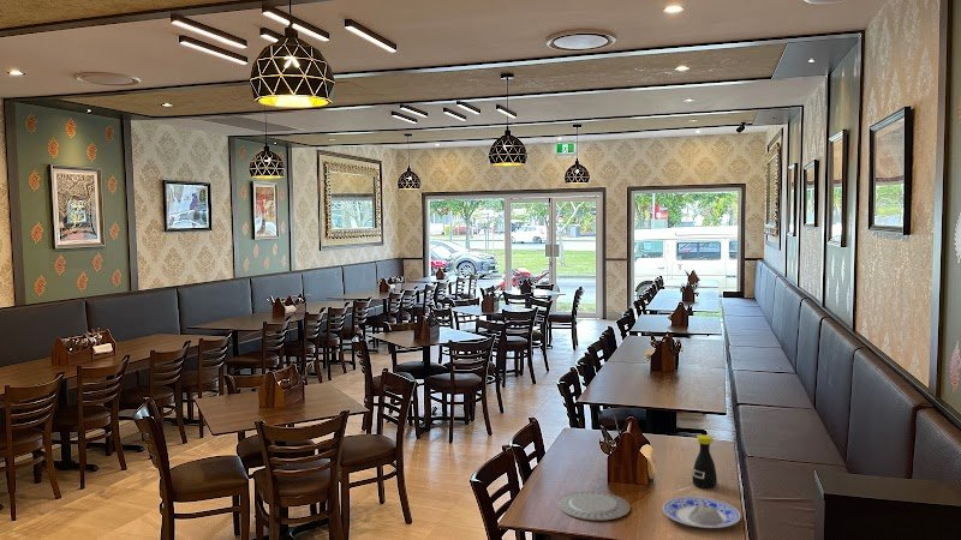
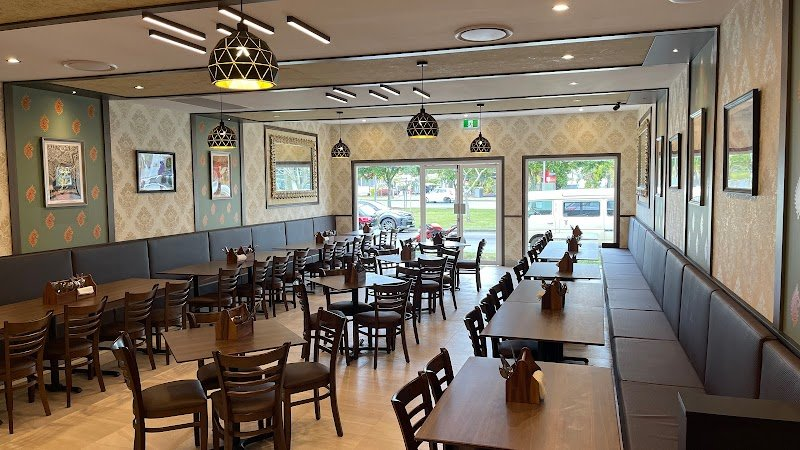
- plate [662,496,741,529]
- chinaware [557,491,632,521]
- bottle [691,434,718,490]
